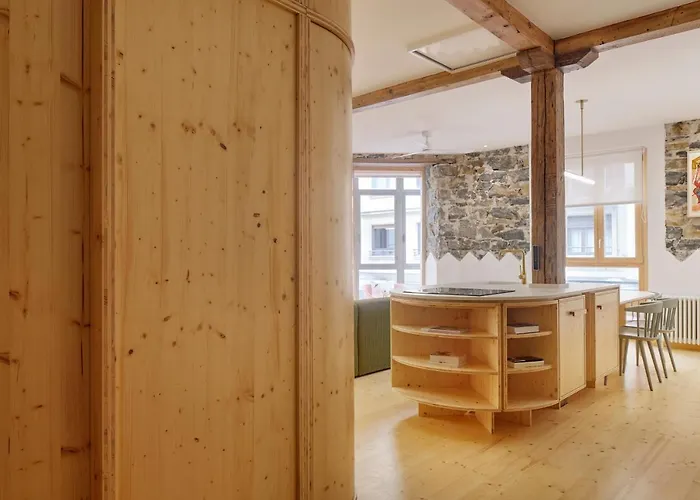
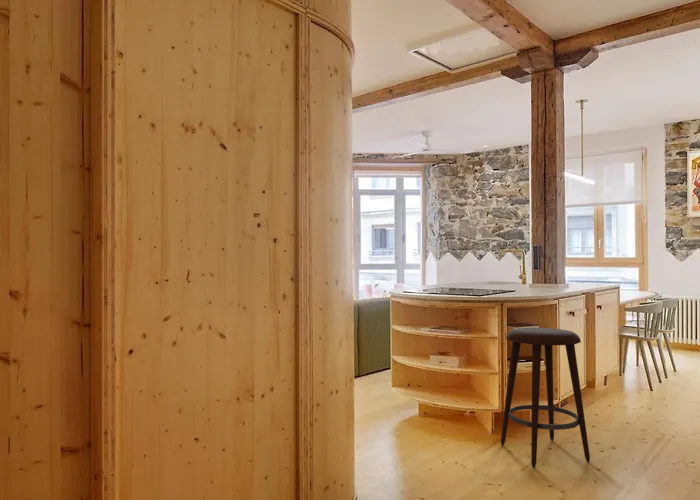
+ stool [500,327,591,469]
